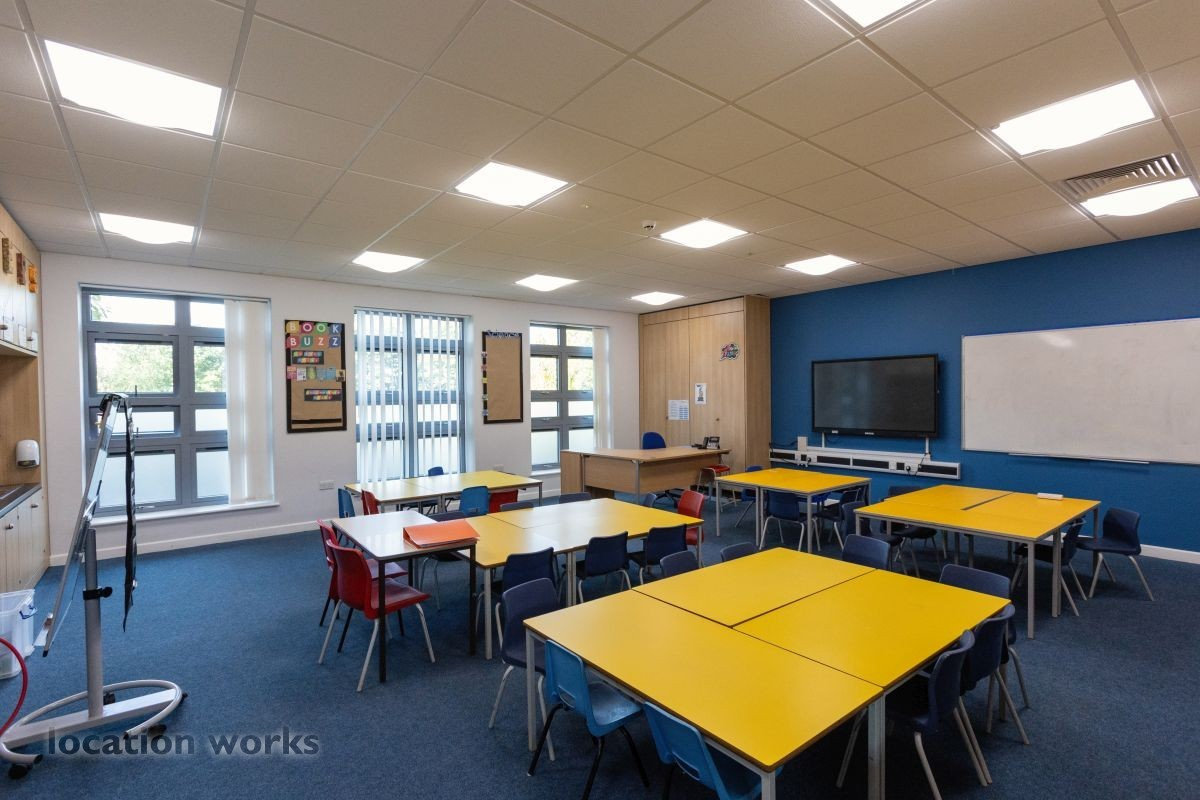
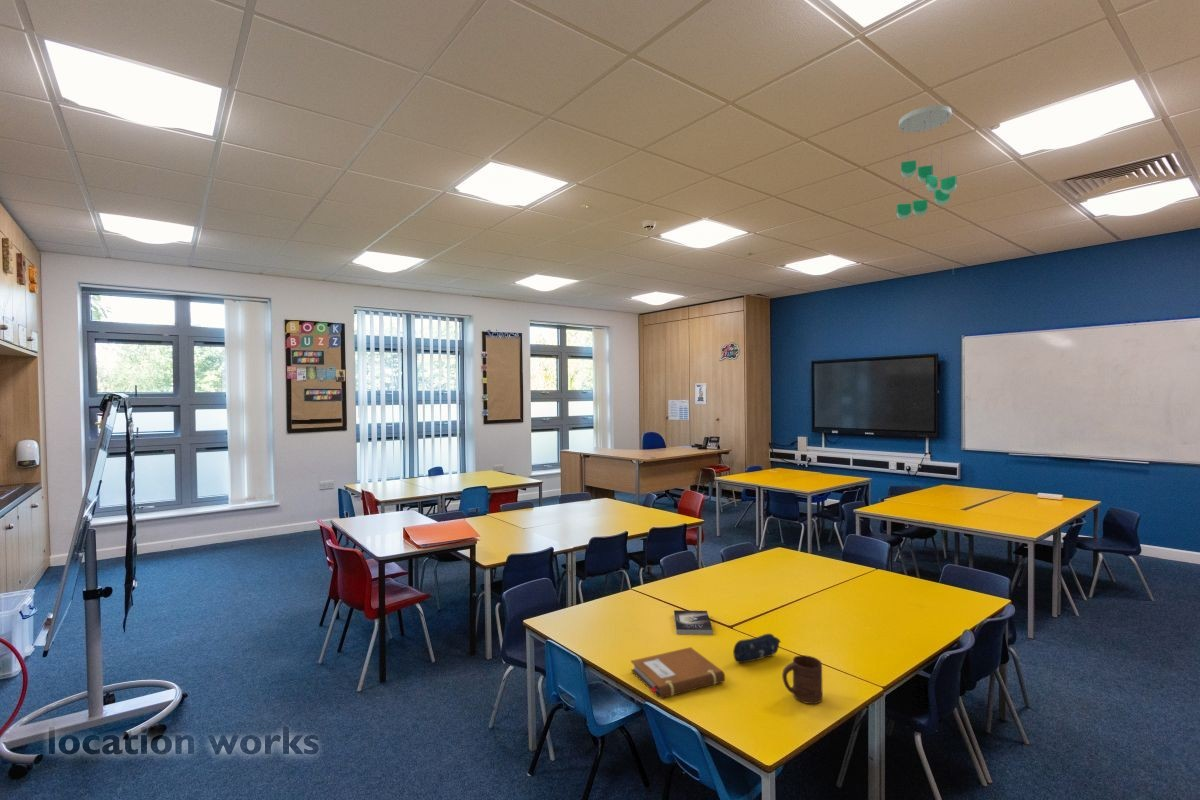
+ notebook [630,646,726,699]
+ ceiling mobile [896,104,958,221]
+ cup [781,654,824,705]
+ pencil case [732,633,782,664]
+ book [673,609,714,636]
